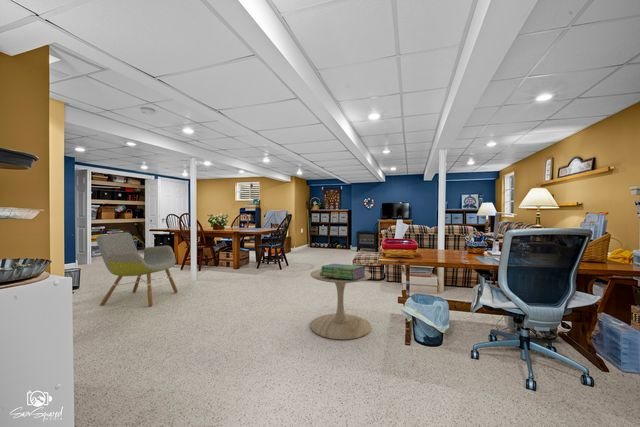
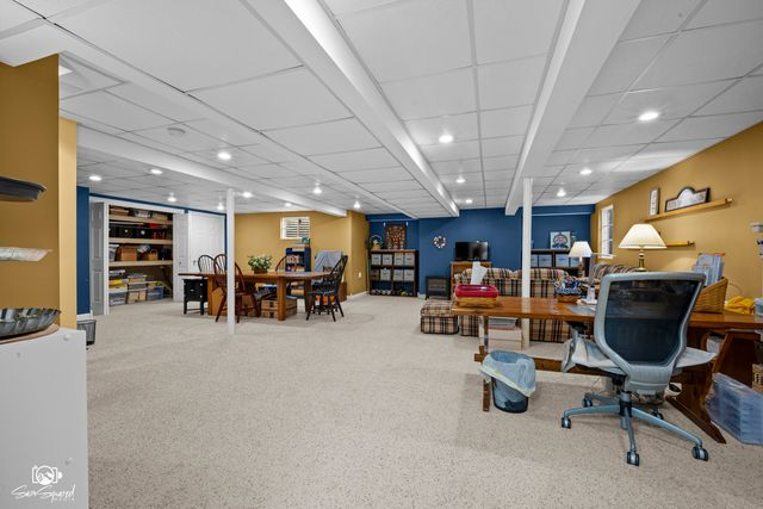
- stack of books [320,263,365,280]
- side table [309,268,372,341]
- armchair [95,231,179,307]
